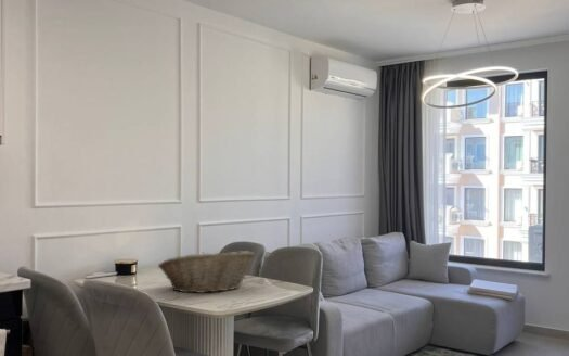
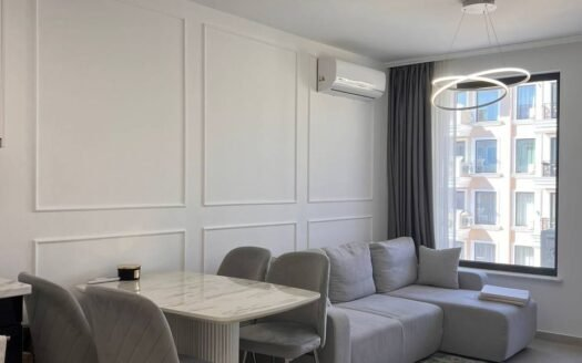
- fruit basket [157,250,256,294]
